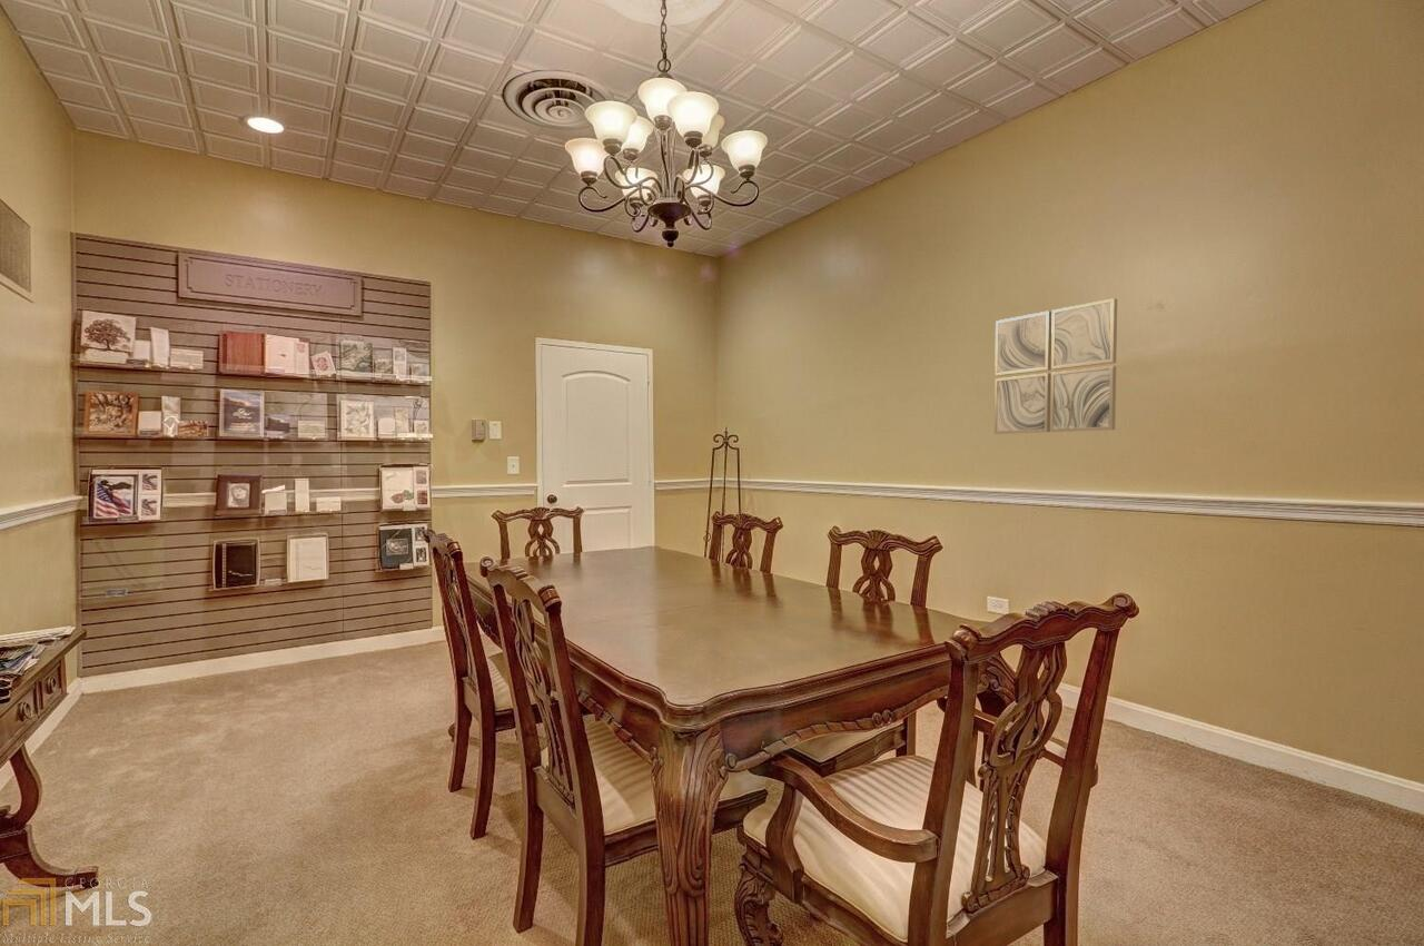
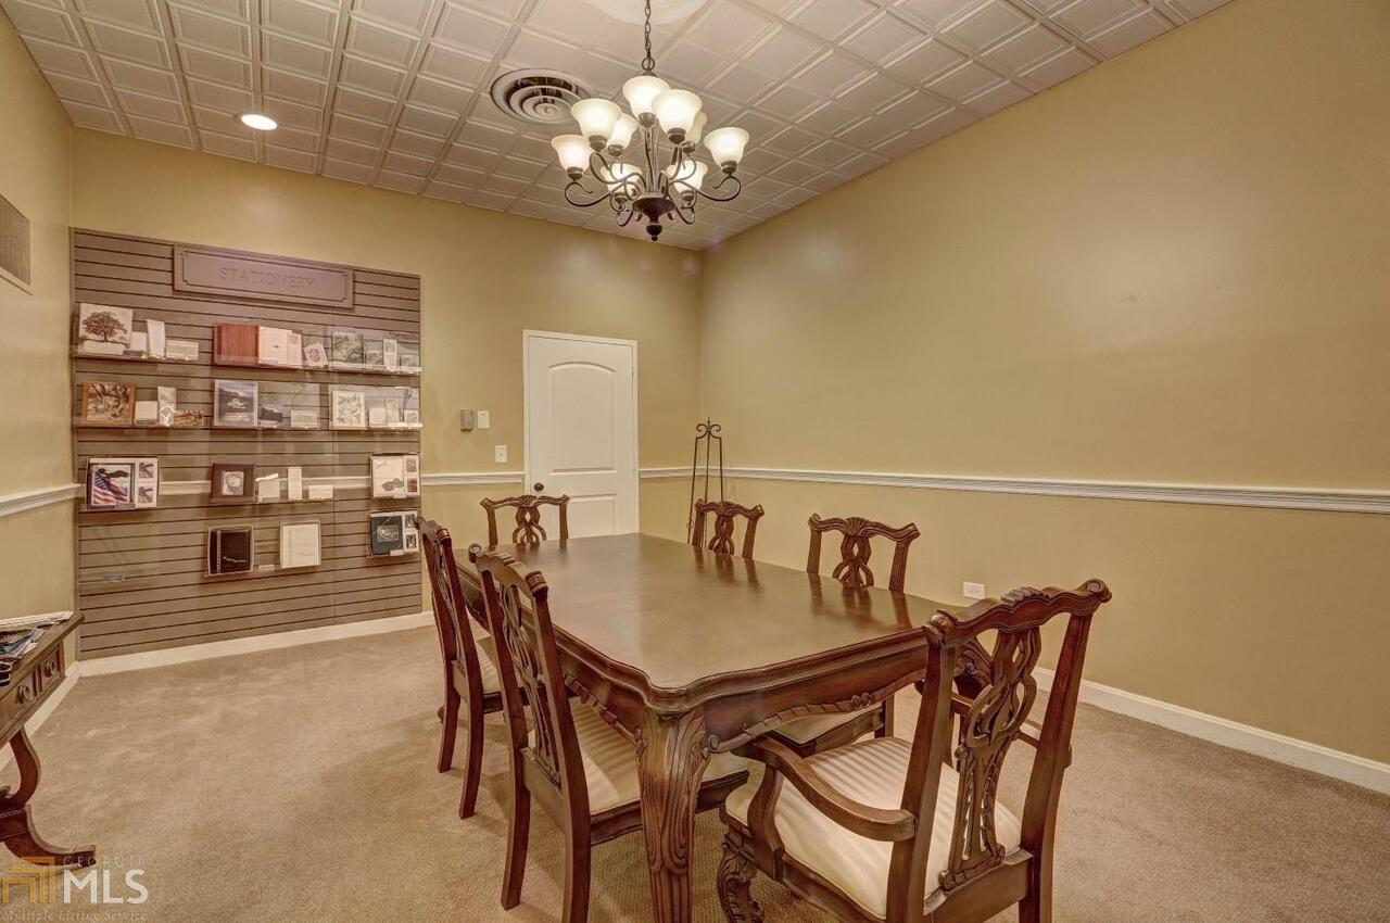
- wall art [993,297,1118,435]
